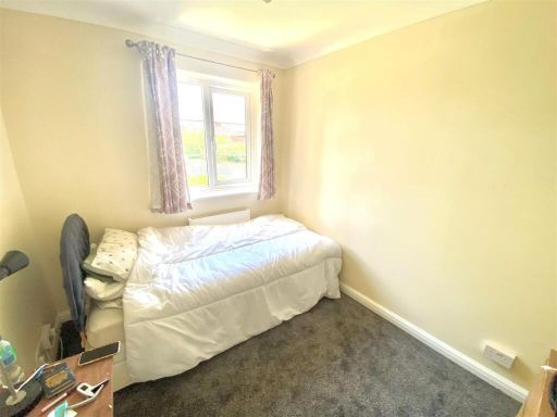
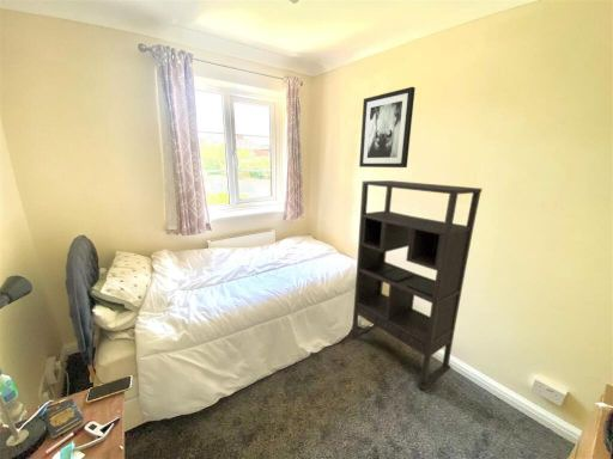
+ shelving unit [348,179,484,391]
+ wall art [358,86,417,169]
